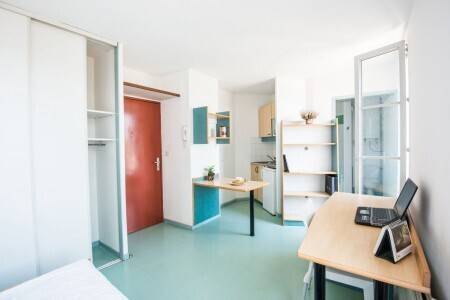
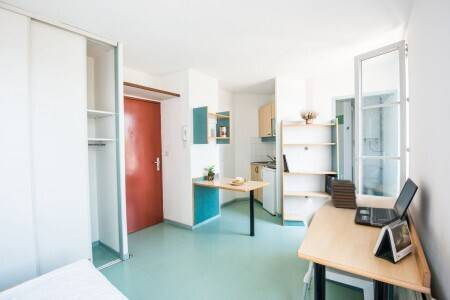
+ book stack [330,178,359,210]
